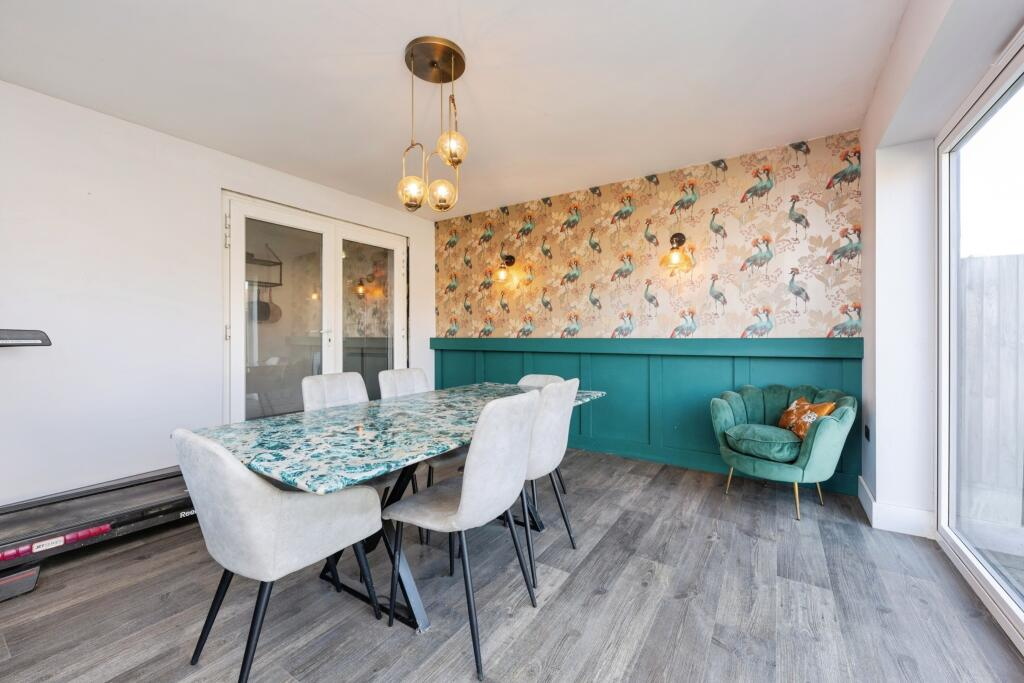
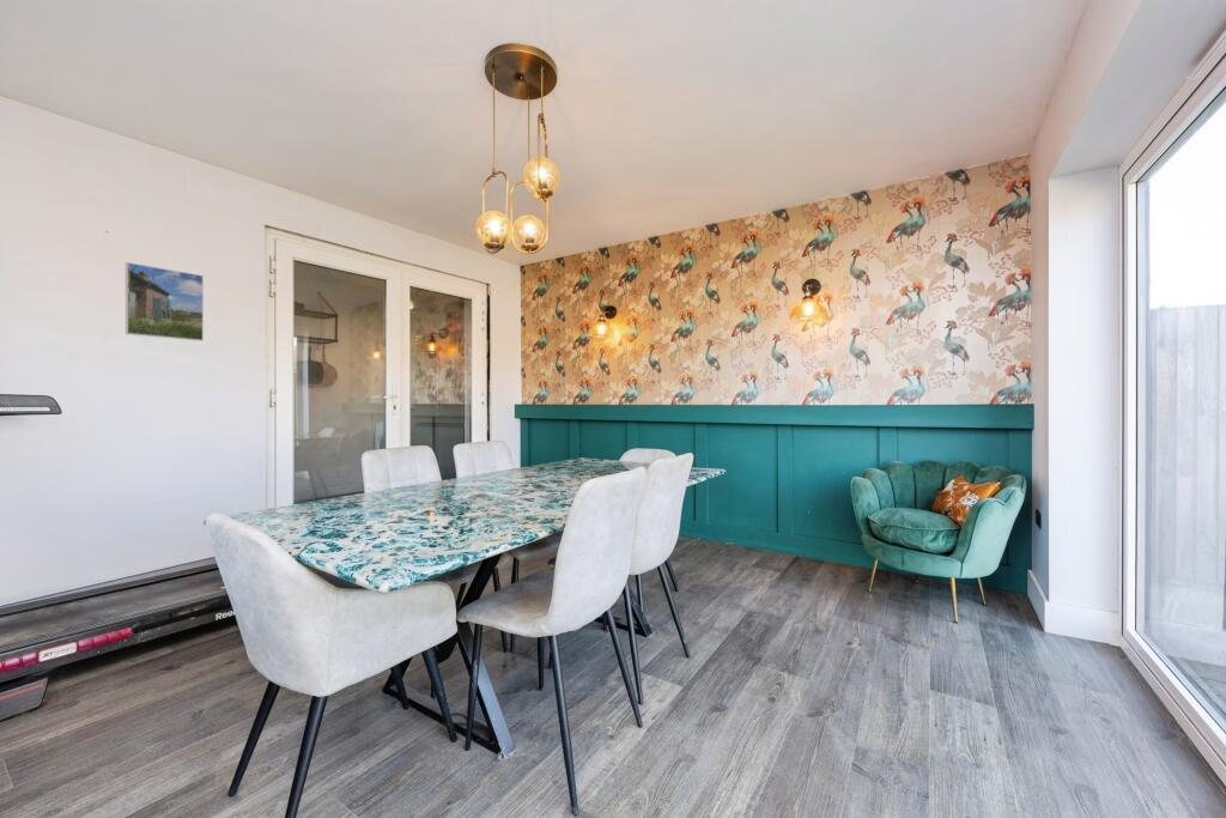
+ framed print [125,261,205,343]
